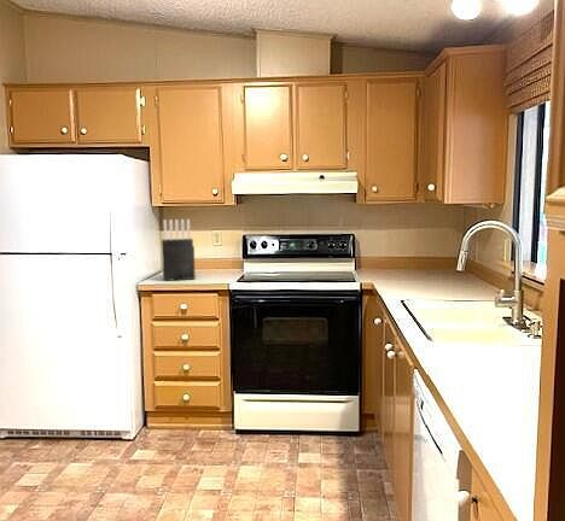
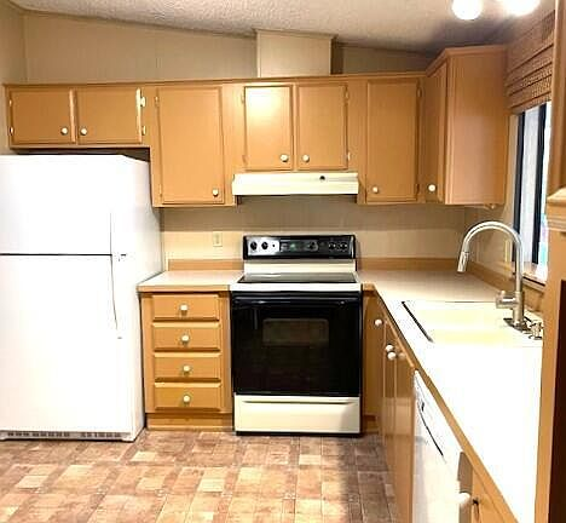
- knife block [161,218,197,282]
